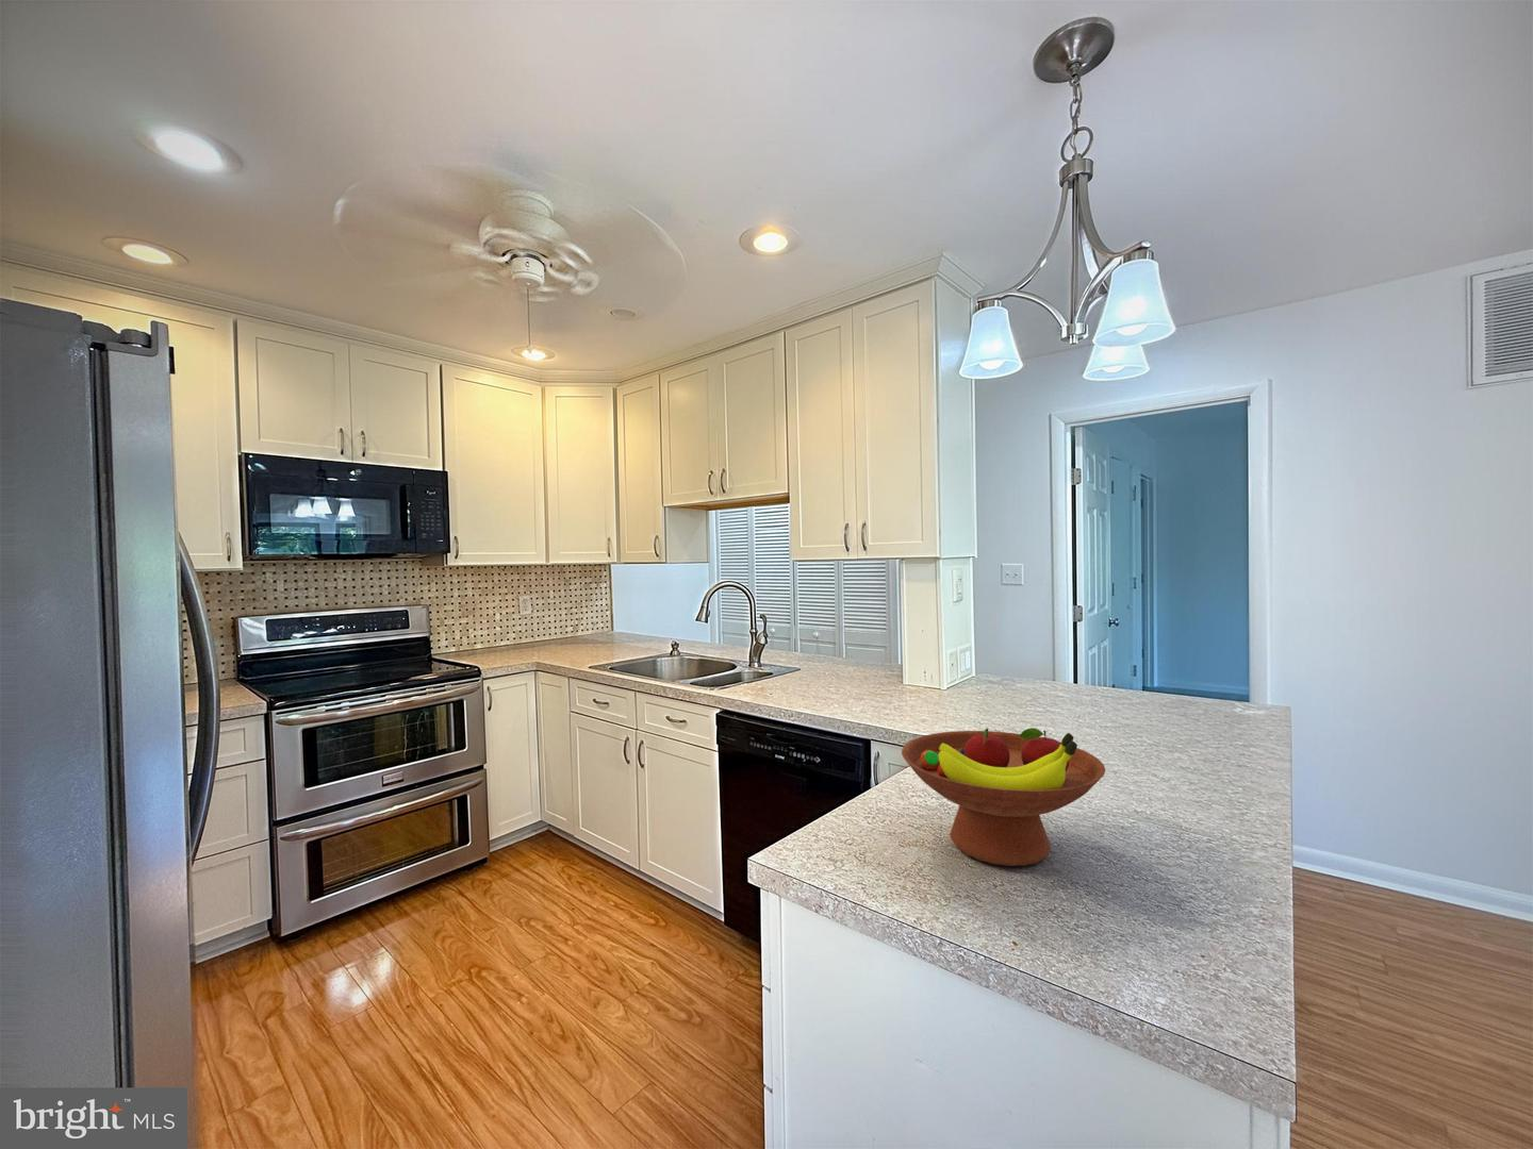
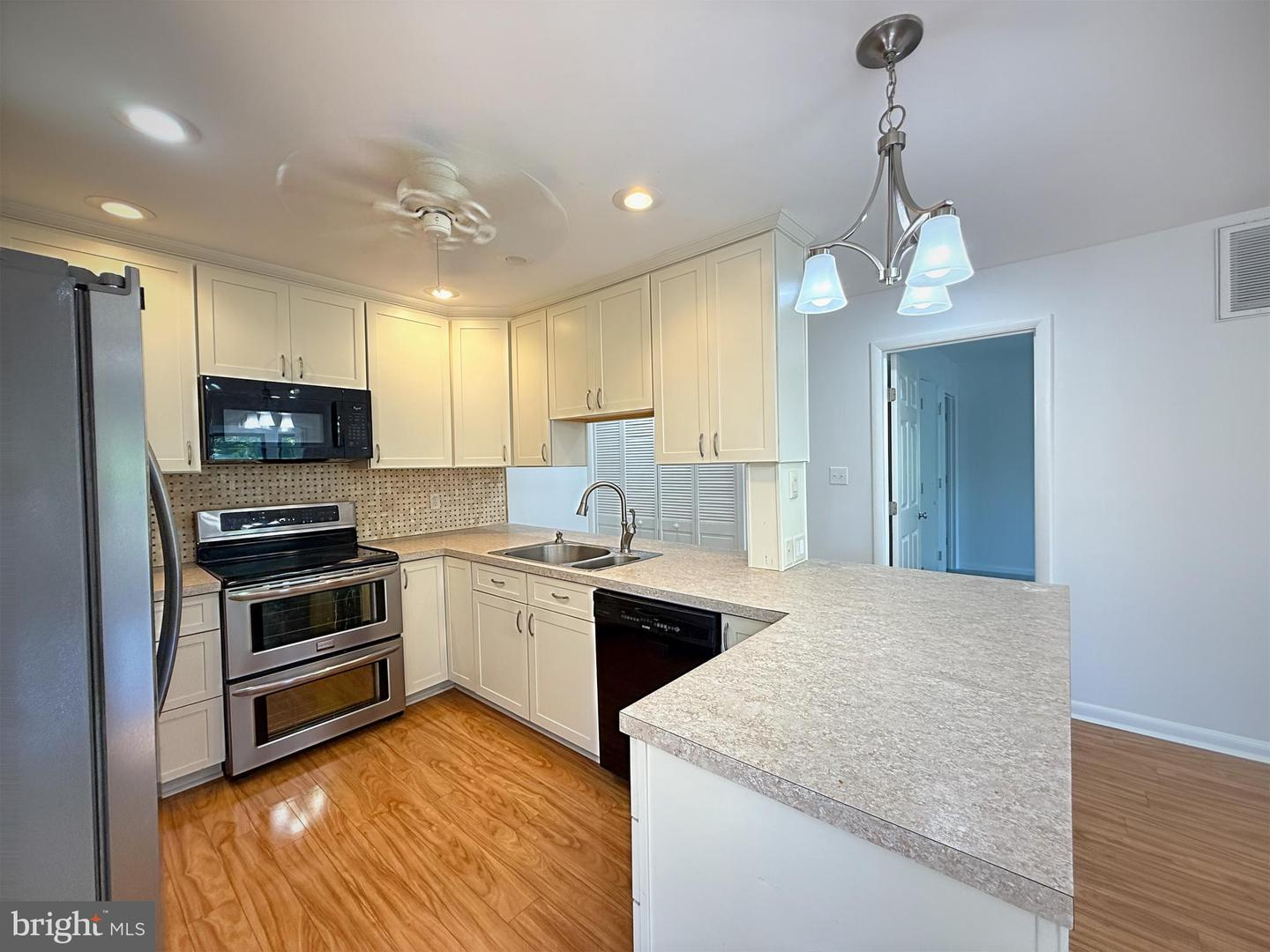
- fruit bowl [900,727,1106,867]
